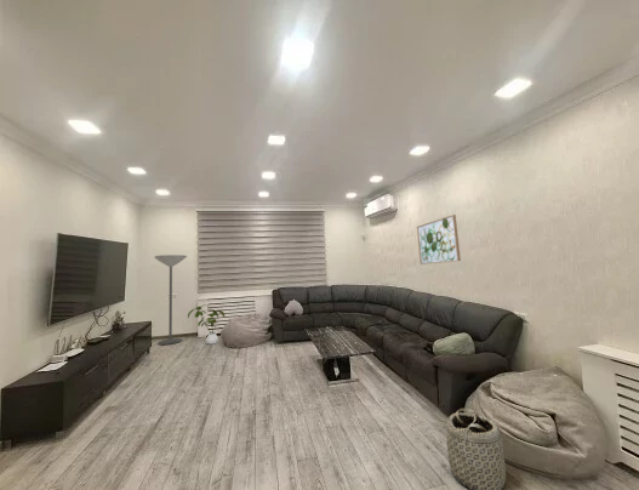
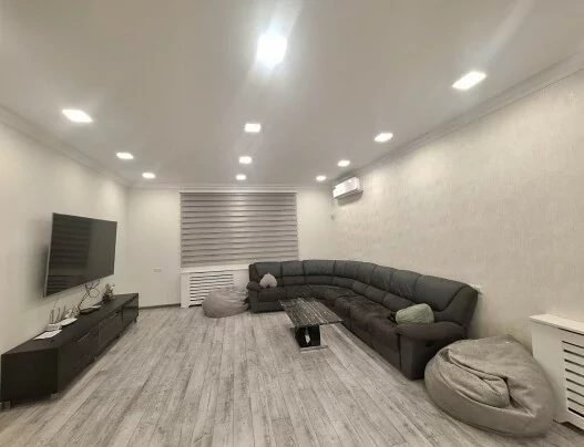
- house plant [187,303,226,346]
- floor lamp [154,253,188,346]
- wall art [416,213,462,266]
- basket [445,408,507,490]
